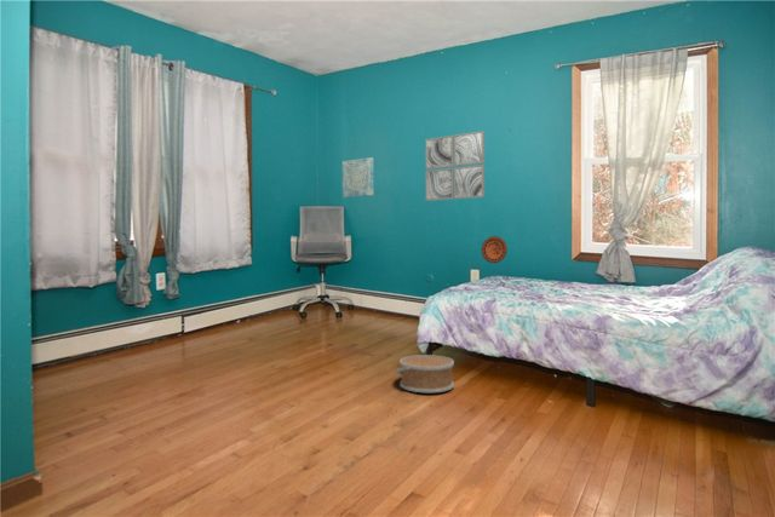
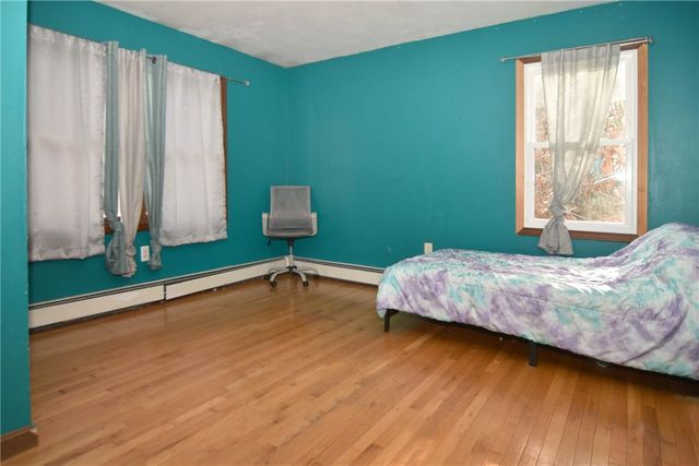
- decorative plate [481,235,509,264]
- wall art [425,130,486,202]
- basket [395,354,455,394]
- wall art [341,156,374,199]
